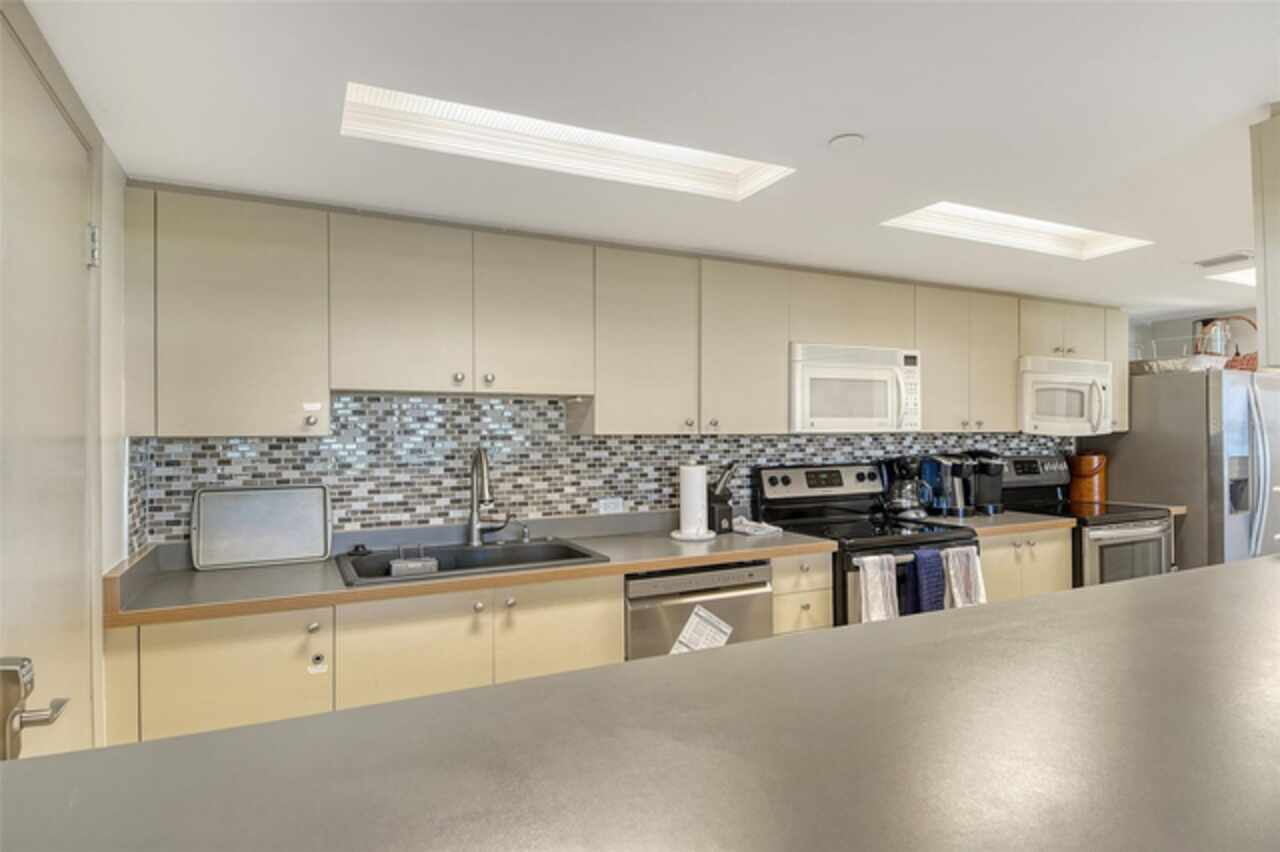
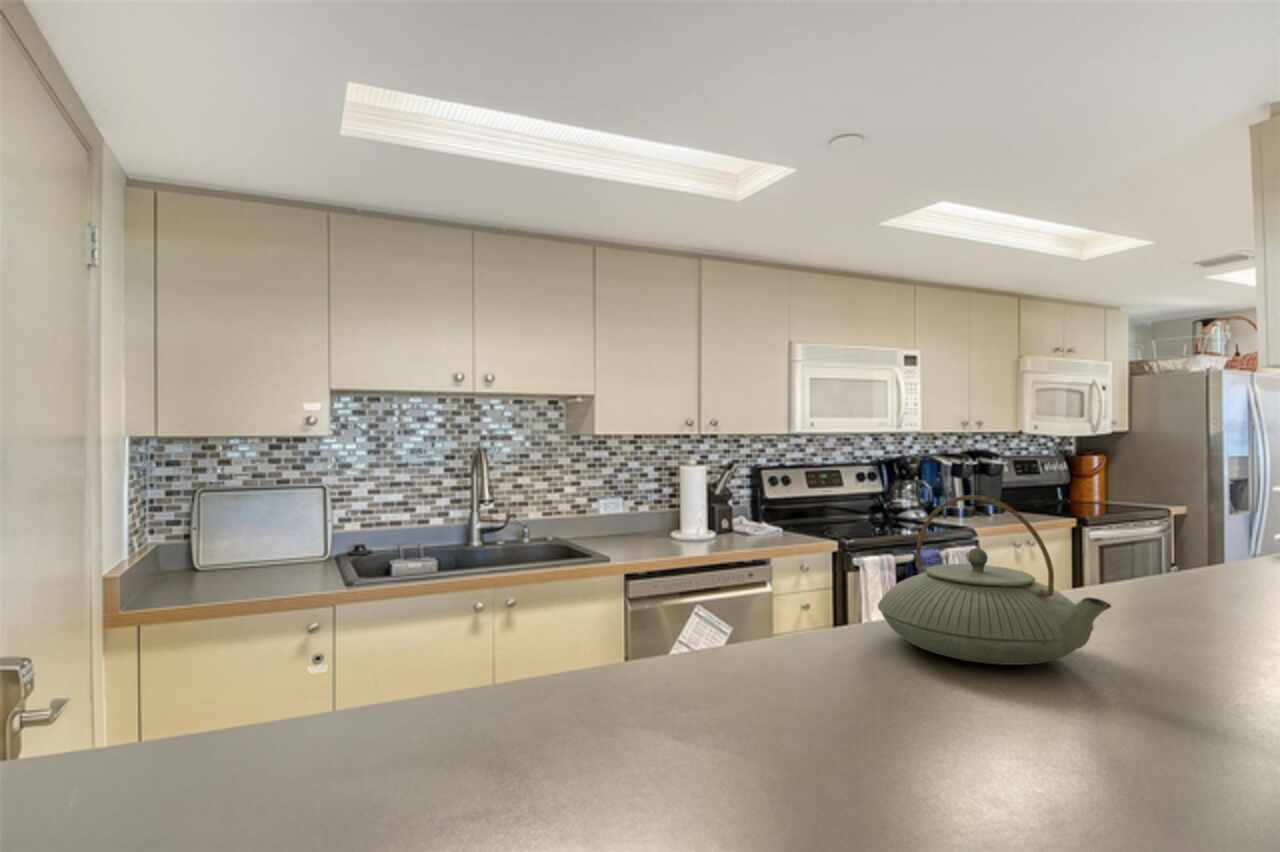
+ teapot [877,494,1112,666]
